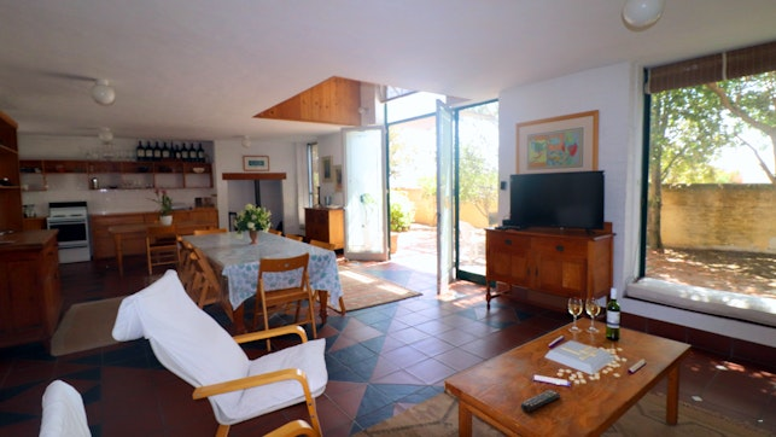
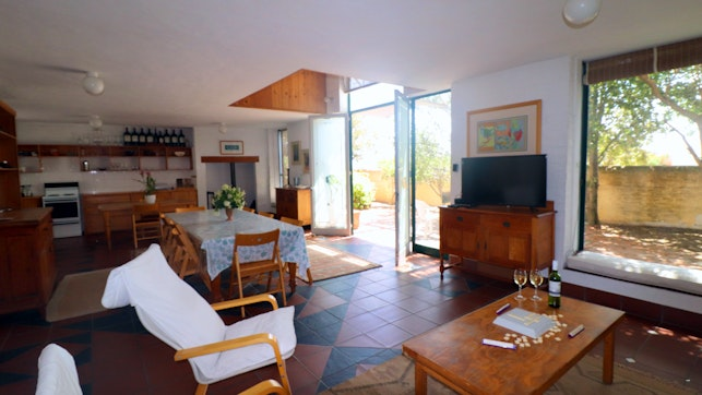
- remote control [520,389,562,413]
